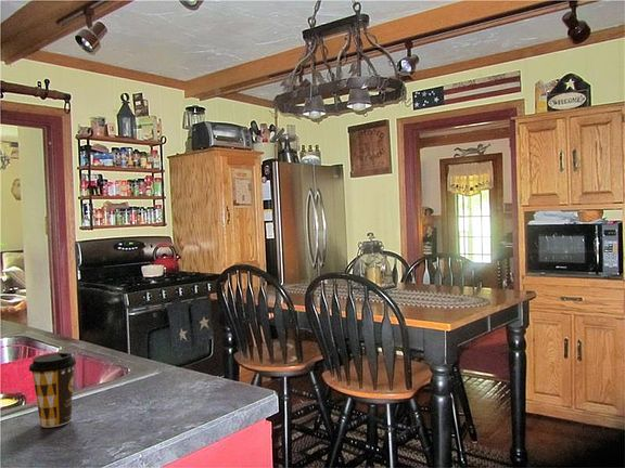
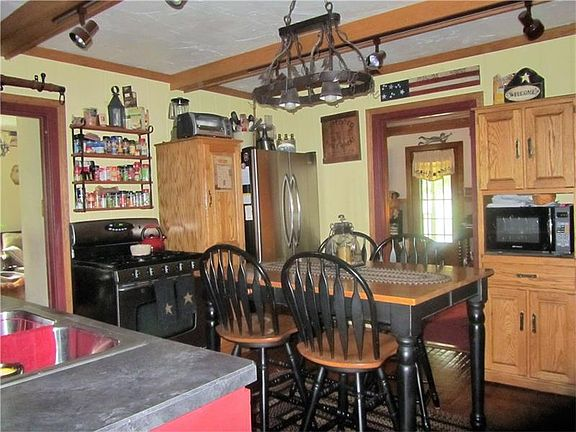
- coffee cup [28,352,77,428]
